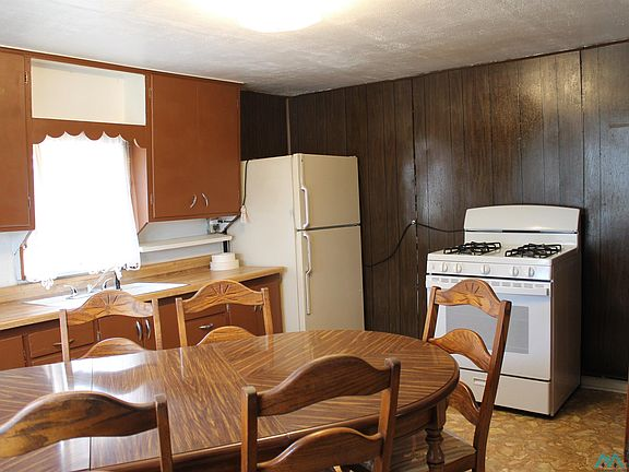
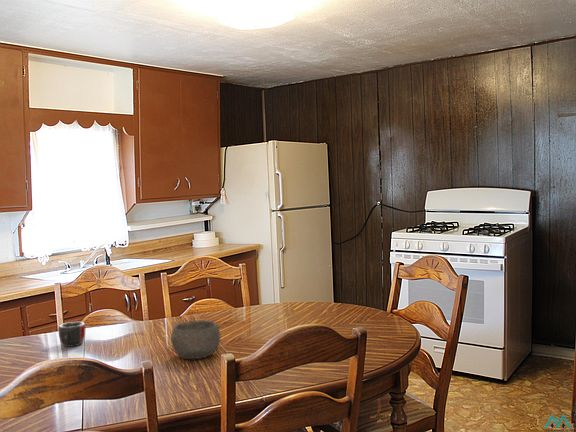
+ mug [57,321,87,348]
+ bowl [170,319,221,360]
